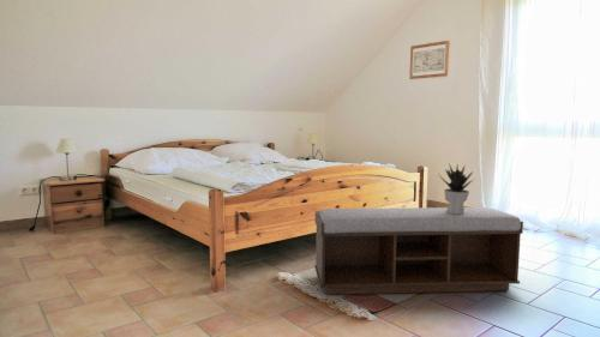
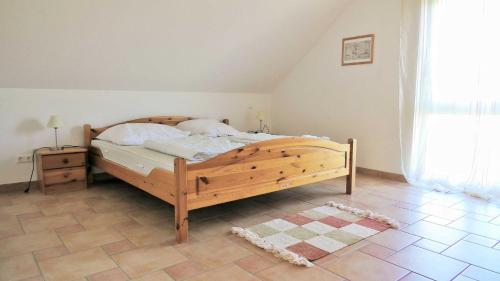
- bench [313,206,524,295]
- potted plant [437,163,476,215]
